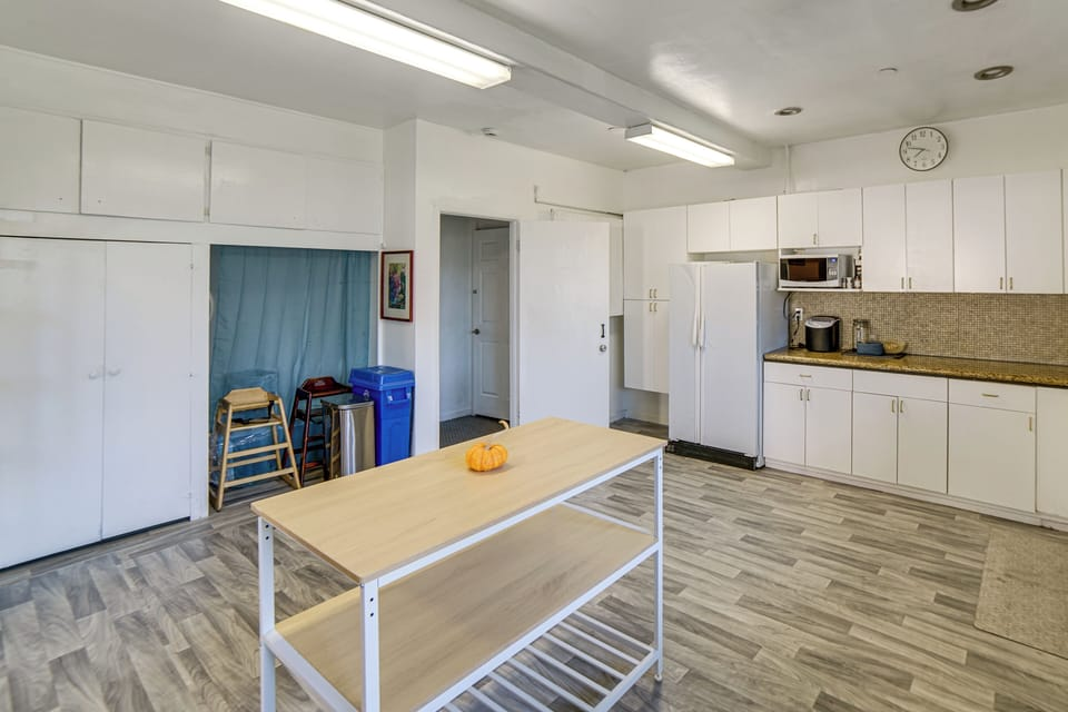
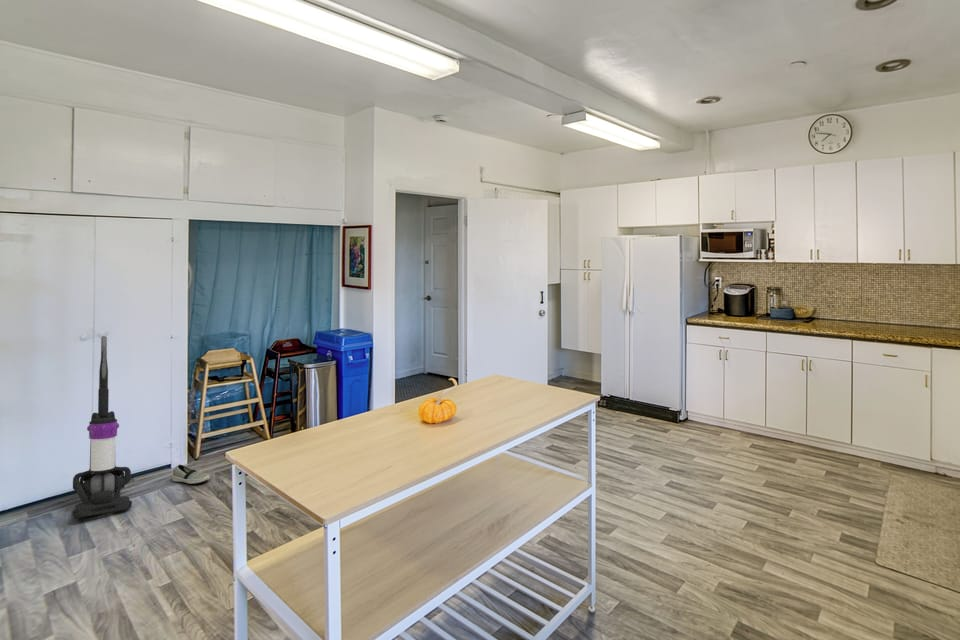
+ shoe [171,464,211,485]
+ vacuum cleaner [72,335,133,519]
